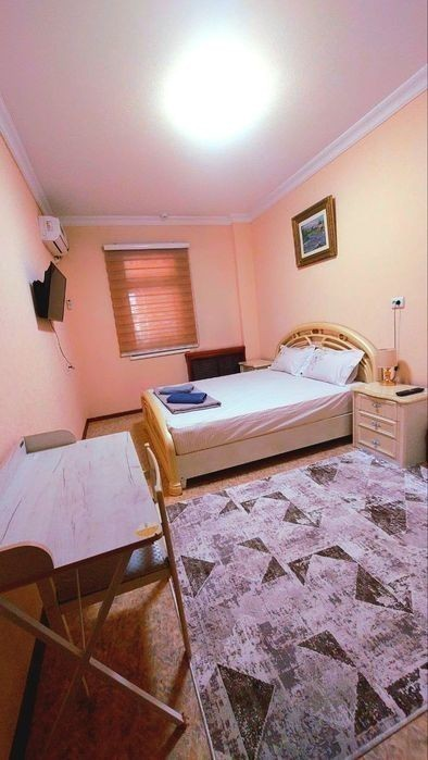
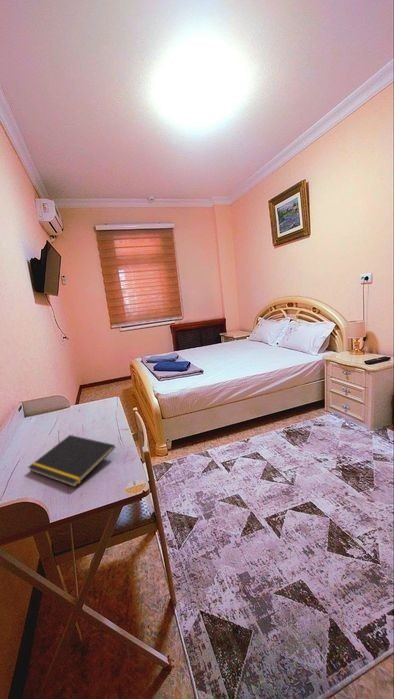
+ notepad [27,434,116,488]
